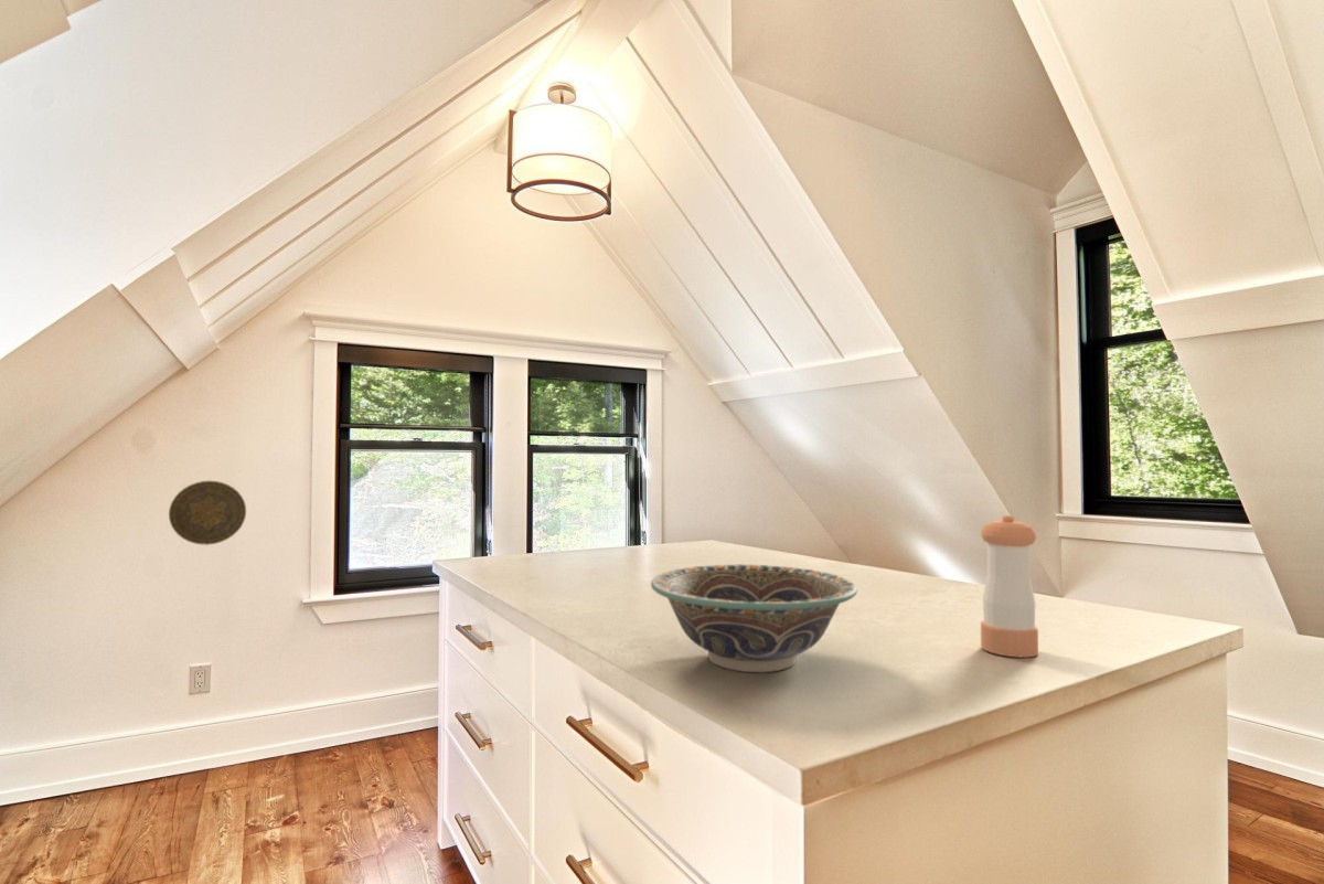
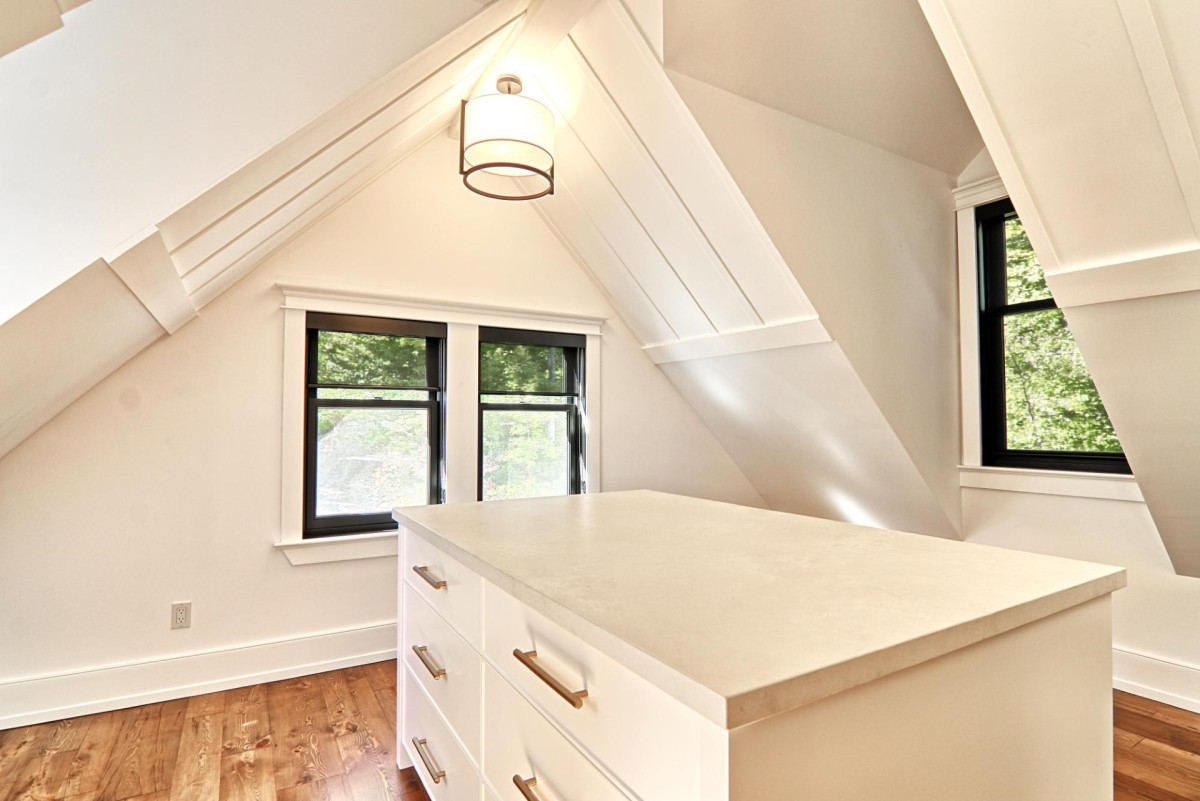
- decorative plate [168,480,247,546]
- pepper shaker [980,514,1039,658]
- decorative bowl [650,564,858,673]
